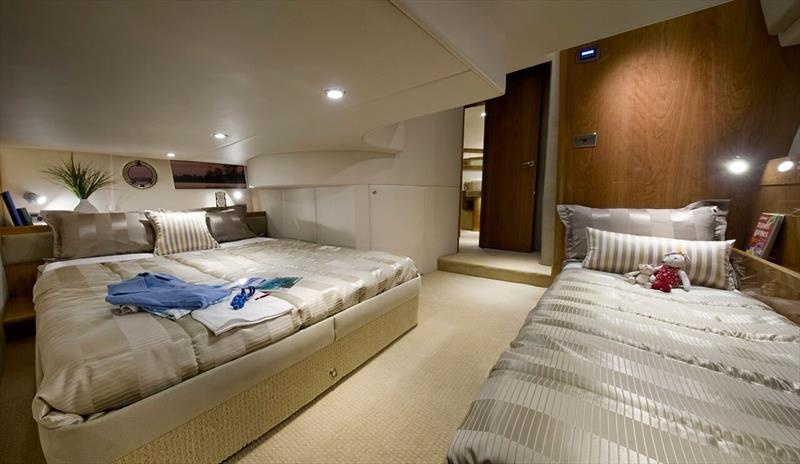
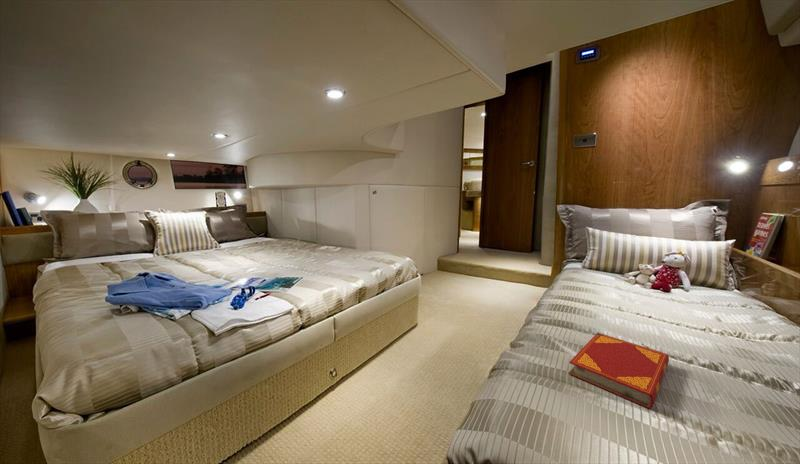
+ hardback book [568,332,670,410]
